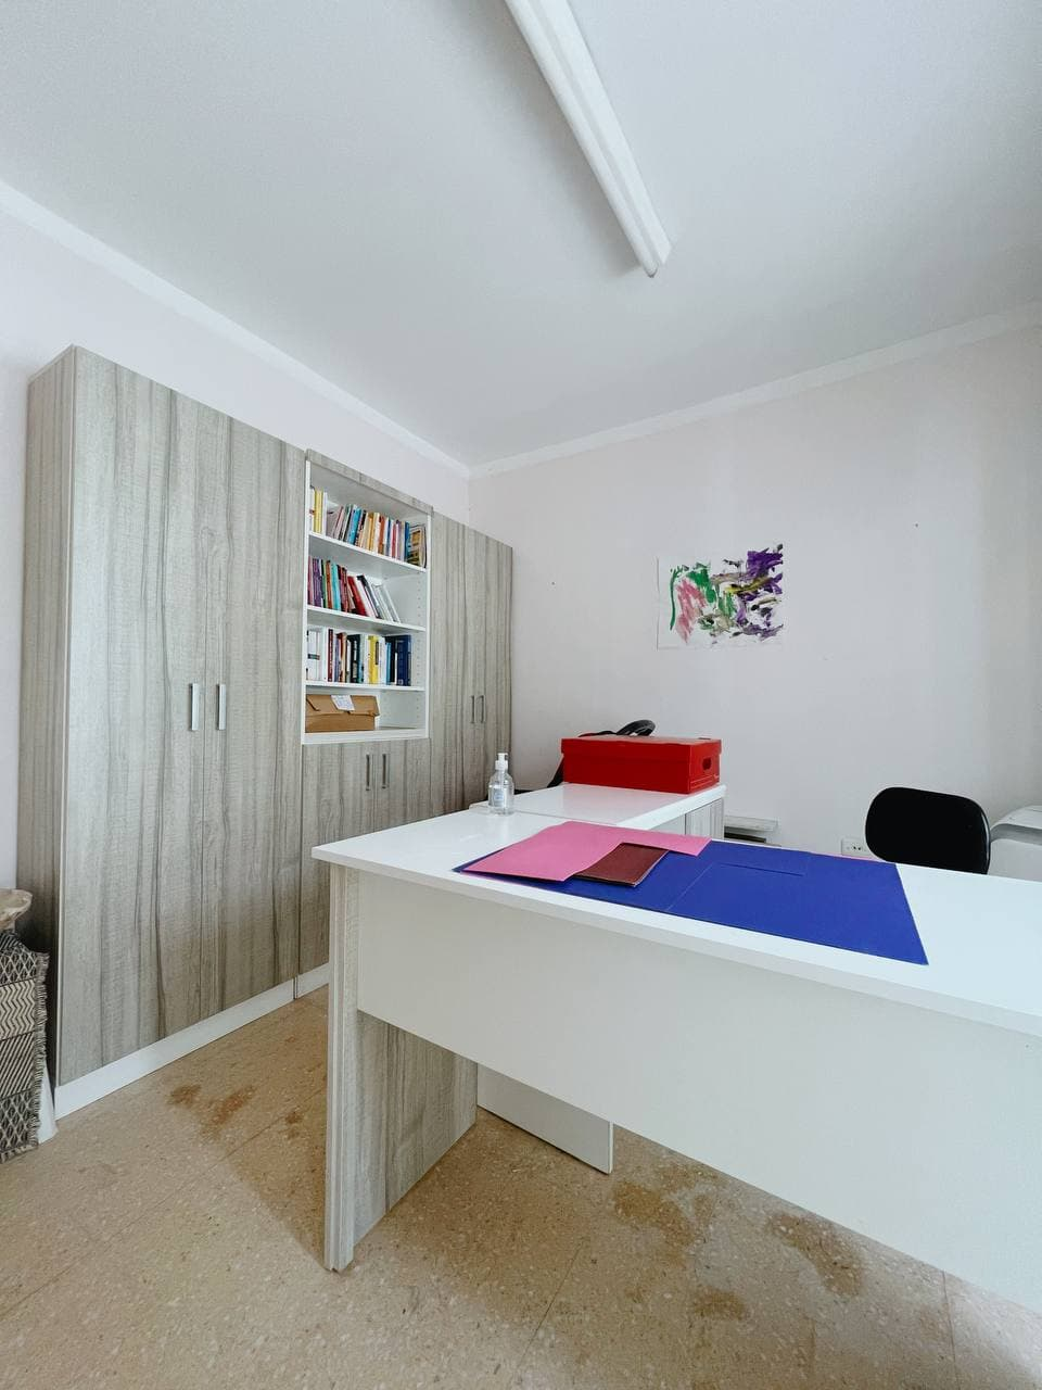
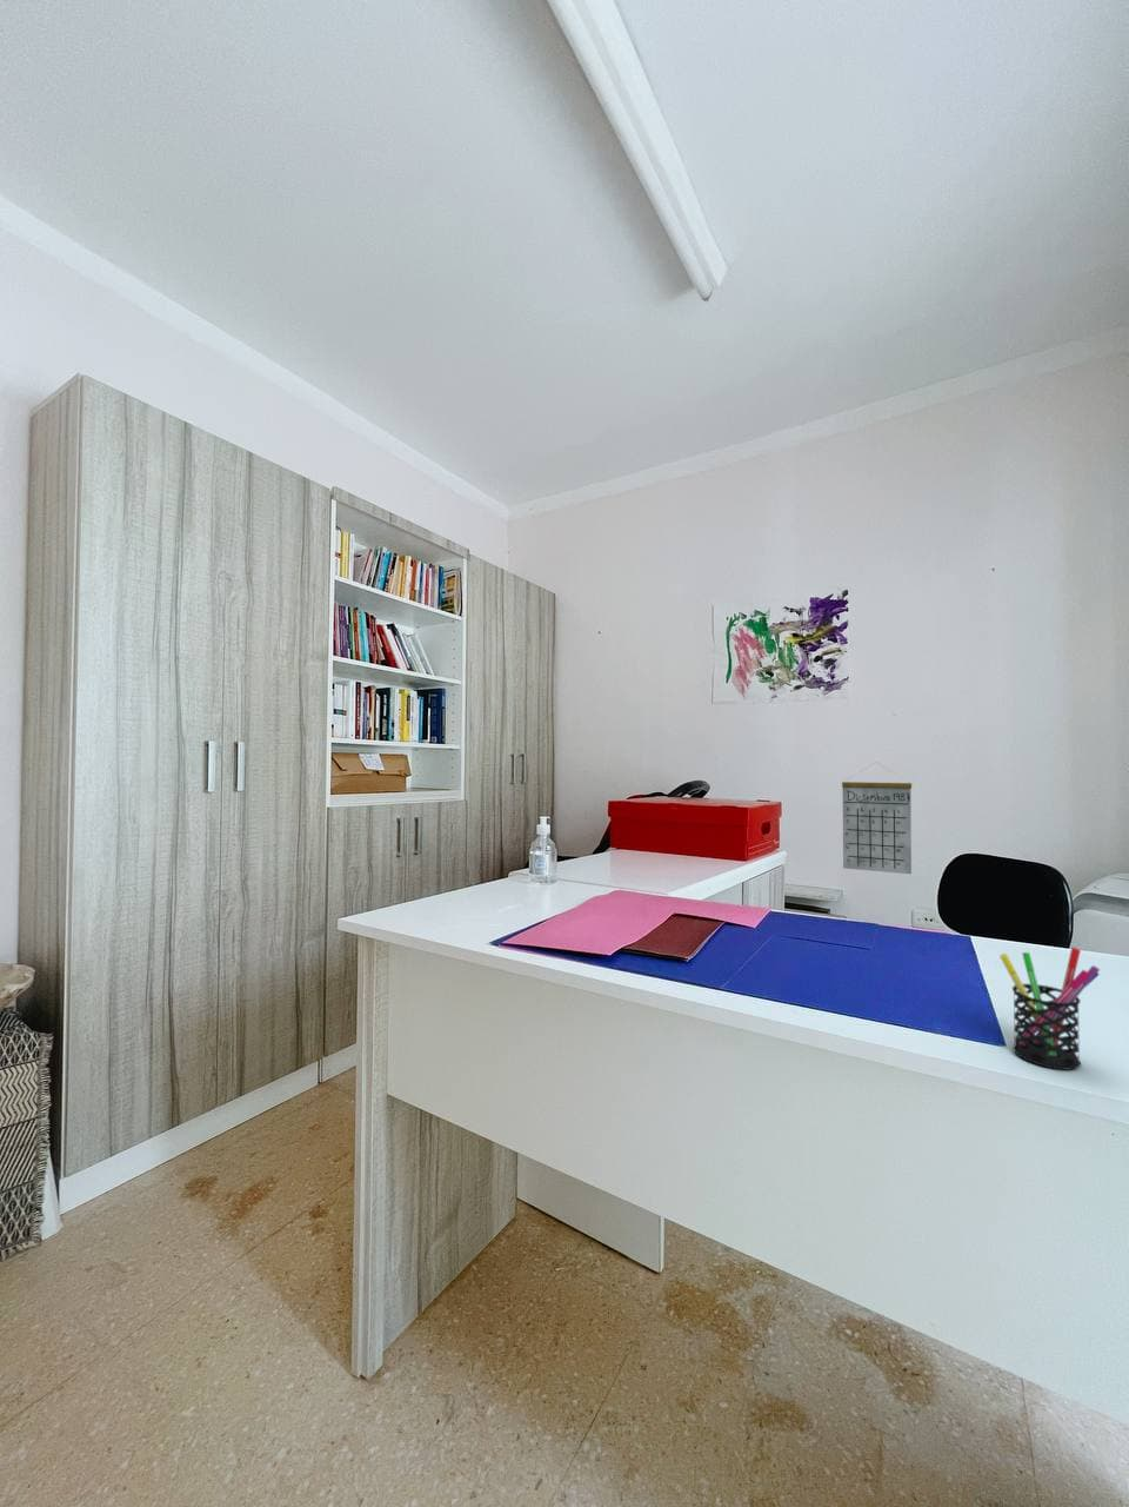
+ pen holder [999,947,1101,1072]
+ calendar [841,761,913,875]
